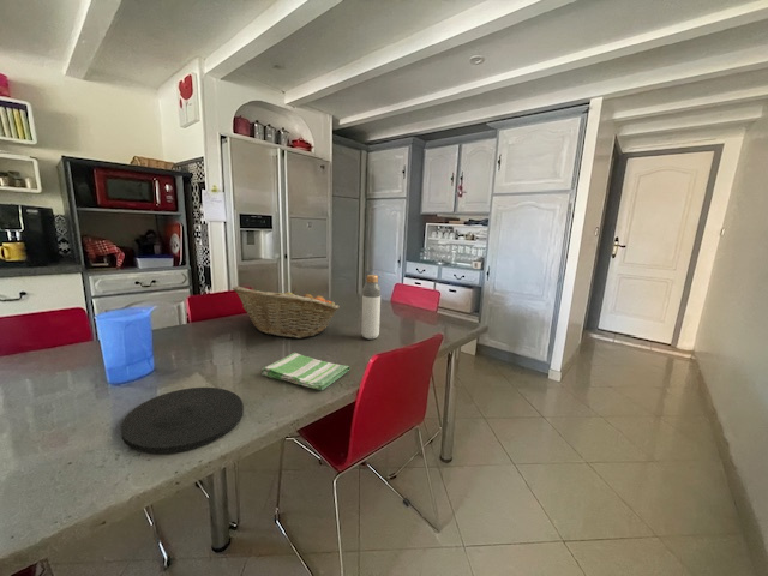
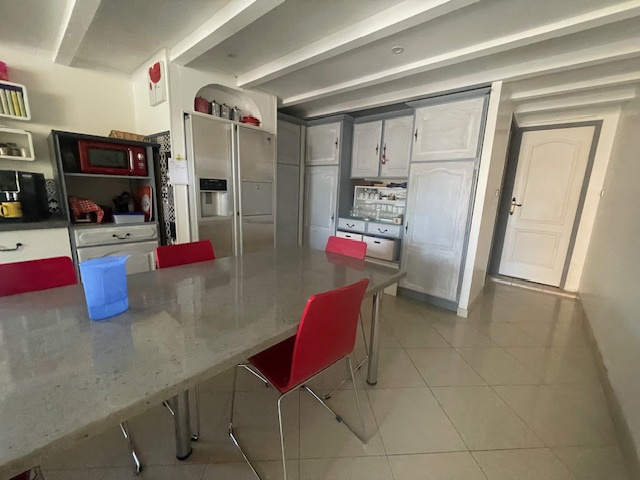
- plate [120,386,245,455]
- fruit basket [232,286,341,340]
- dish towel [260,352,352,391]
- bottle [360,274,382,341]
